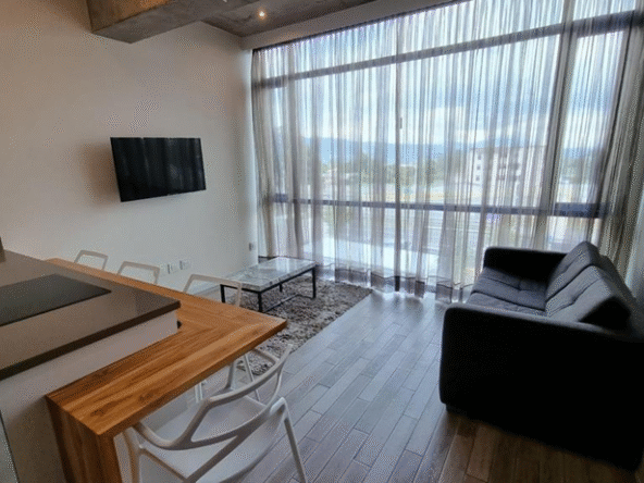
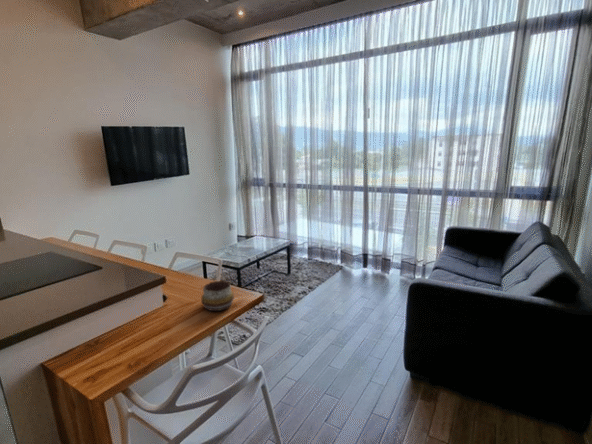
+ decorative bowl [200,280,235,312]
